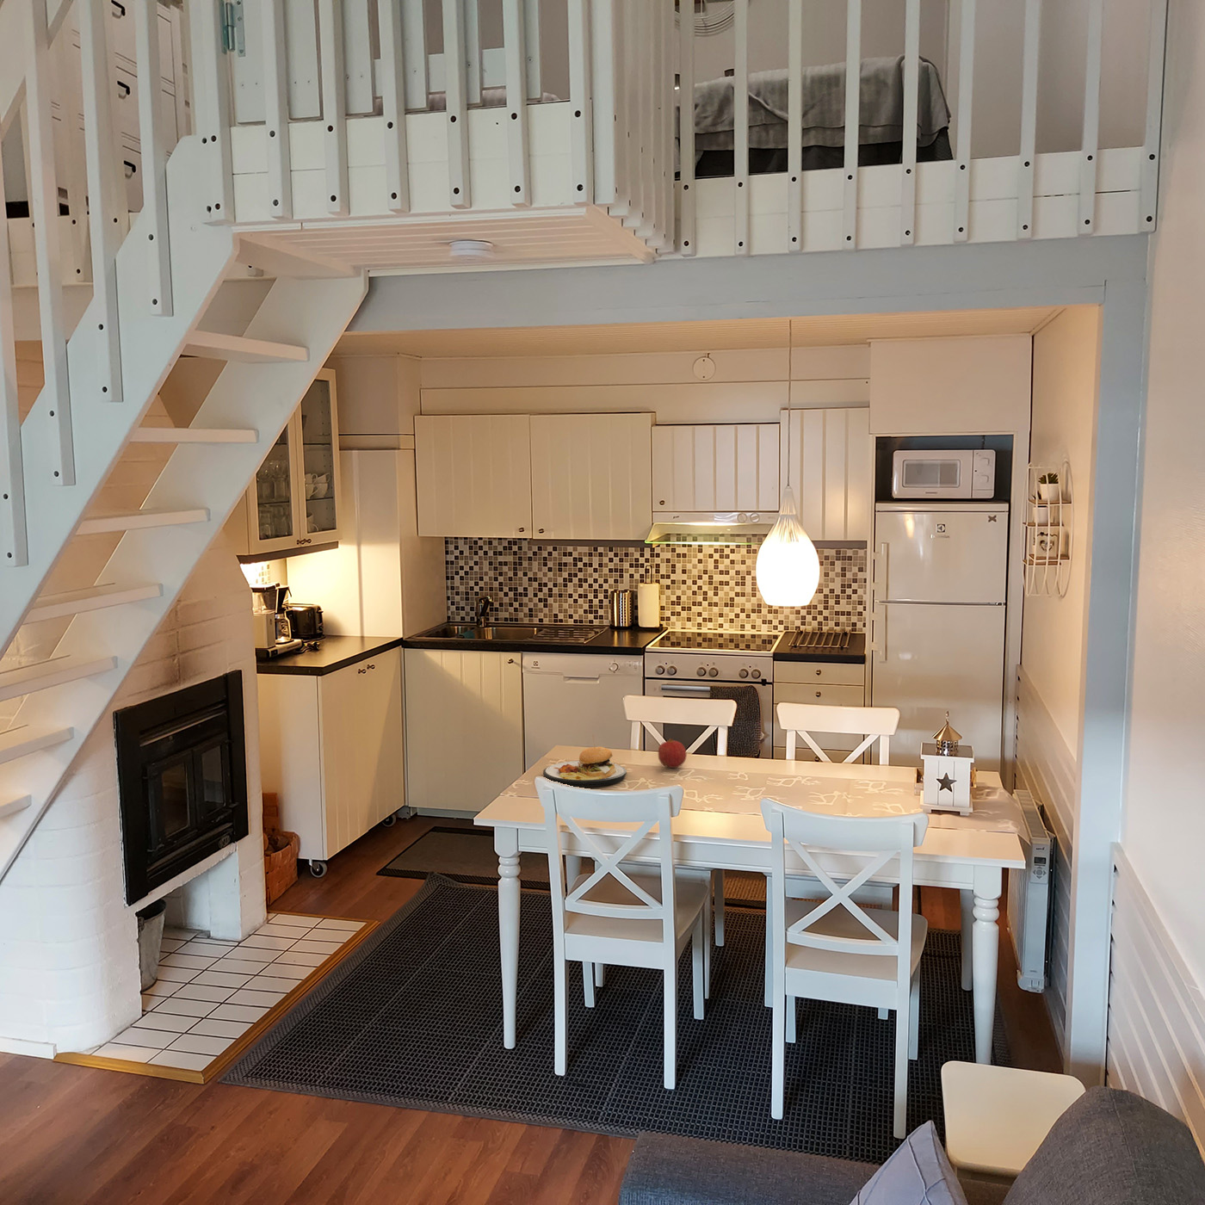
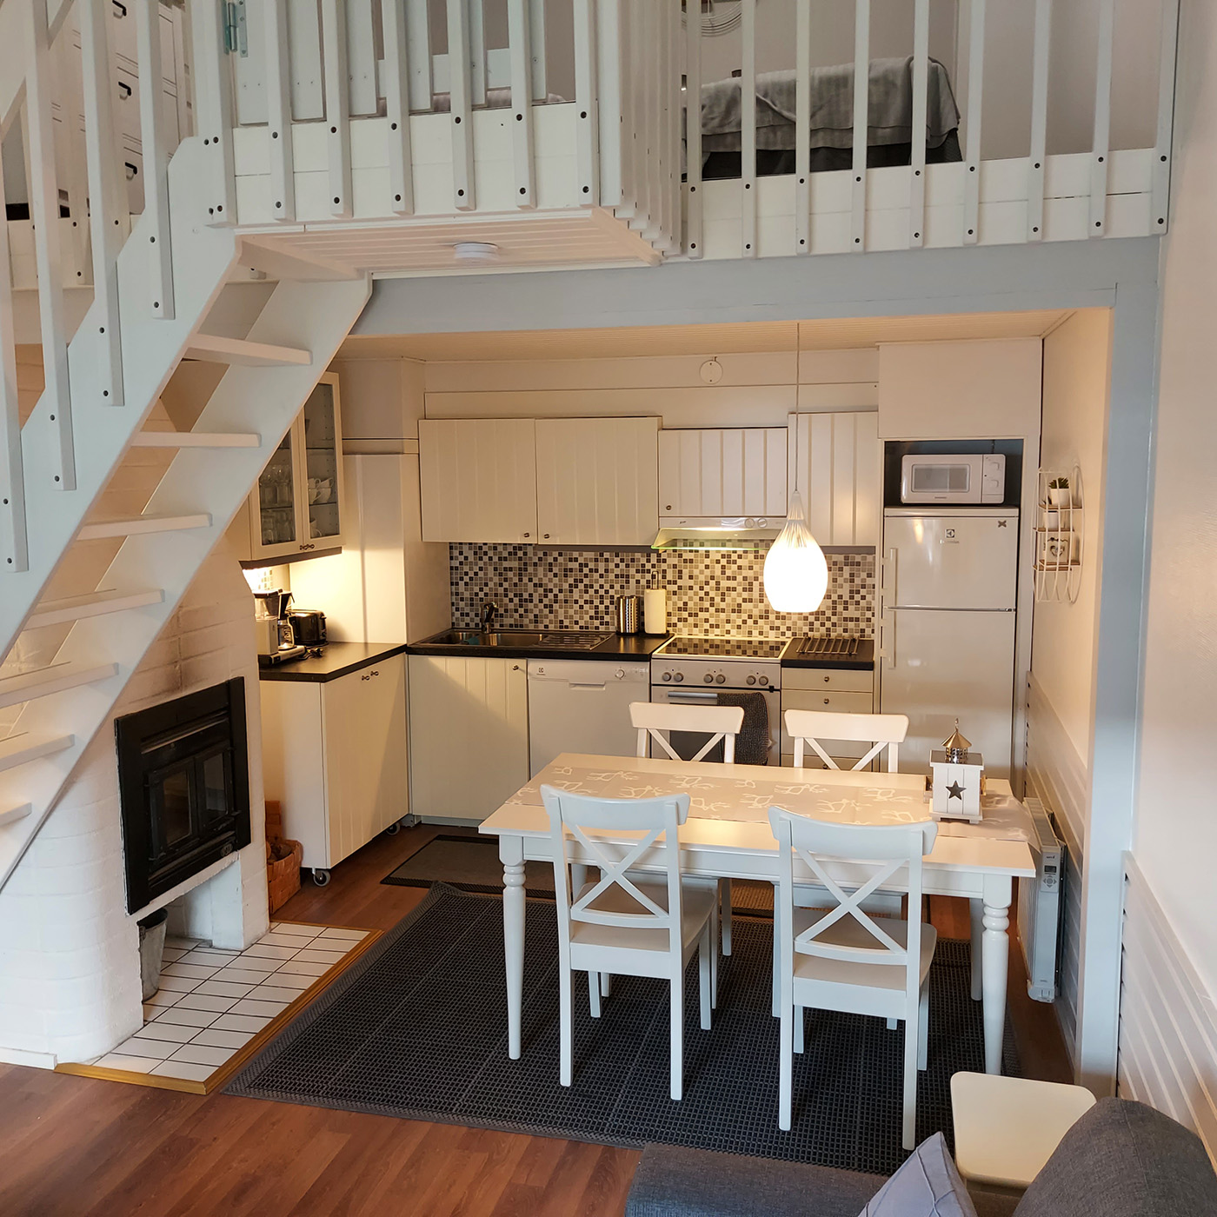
- plate [542,735,628,788]
- fruit [658,737,687,769]
